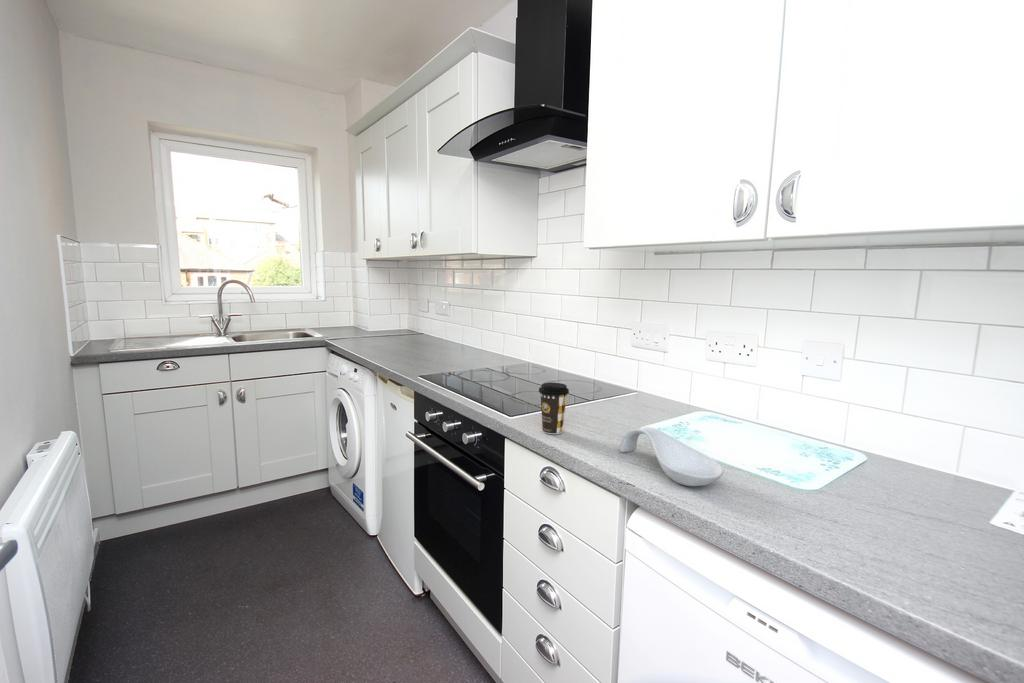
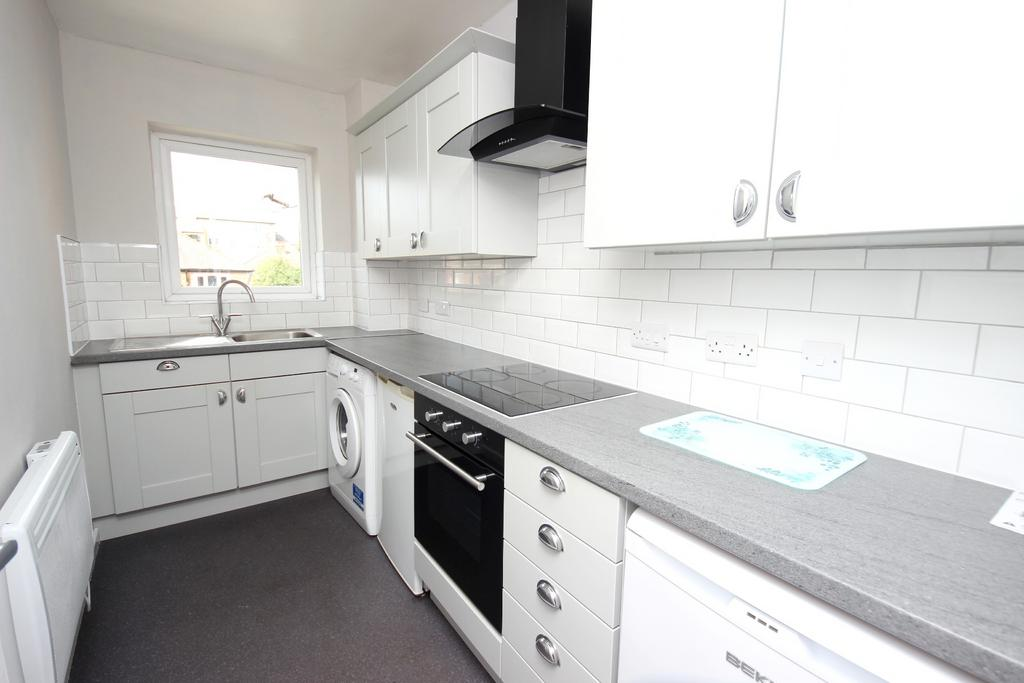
- coffee cup [538,382,570,435]
- spoon rest [619,426,725,487]
